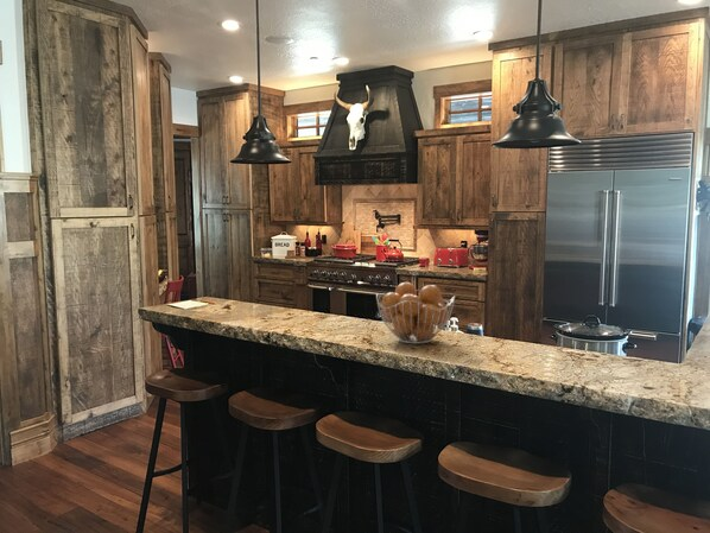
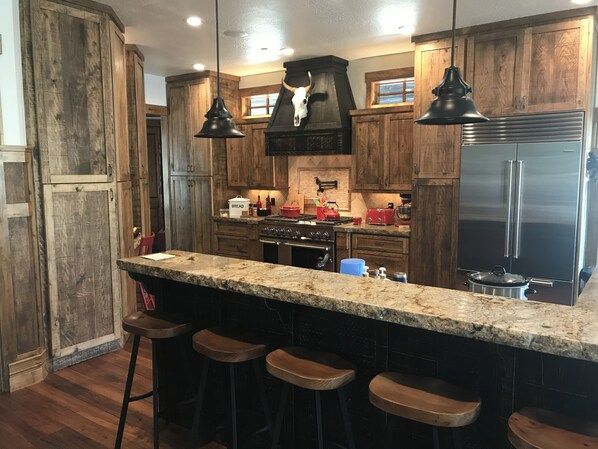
- fruit basket [375,281,456,345]
